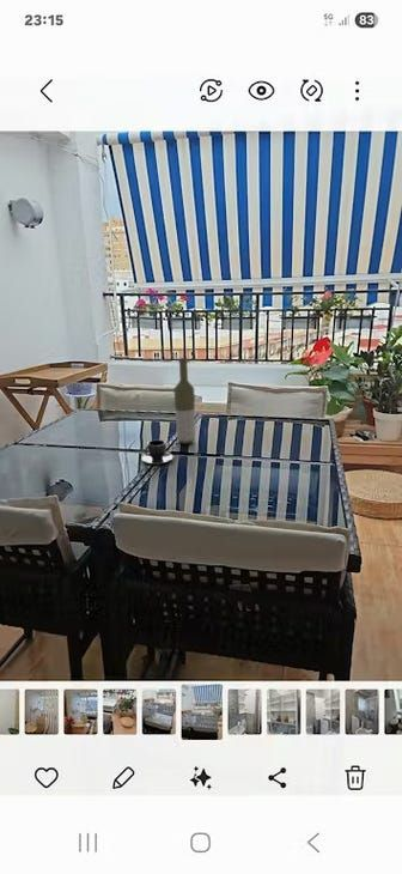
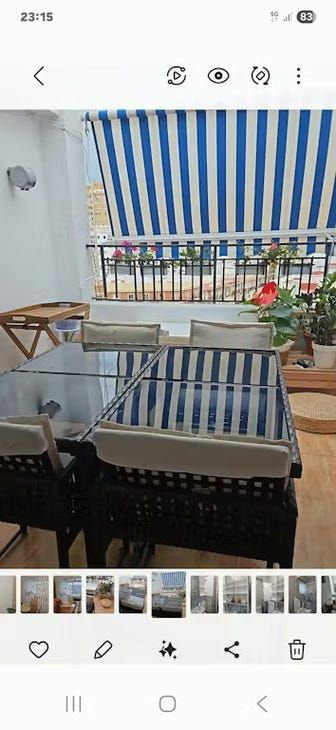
- bottle [173,357,196,445]
- teacup [140,438,173,465]
